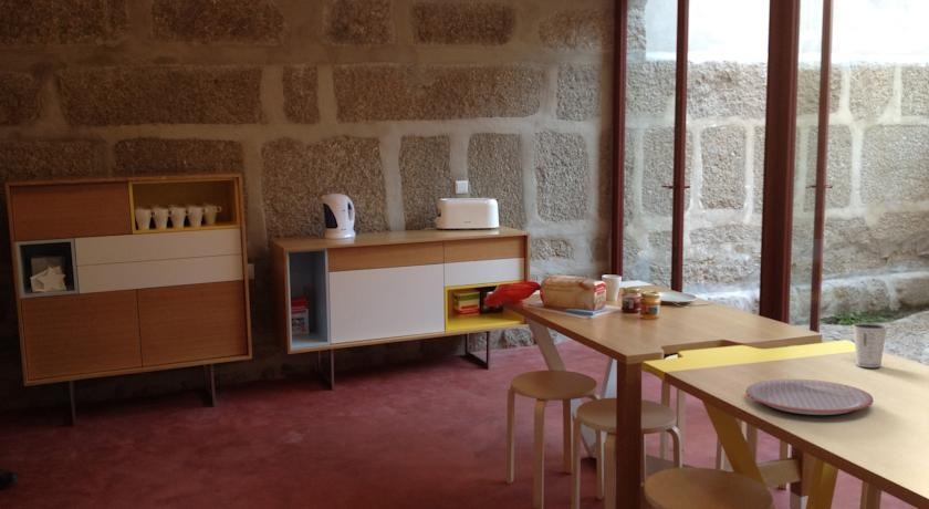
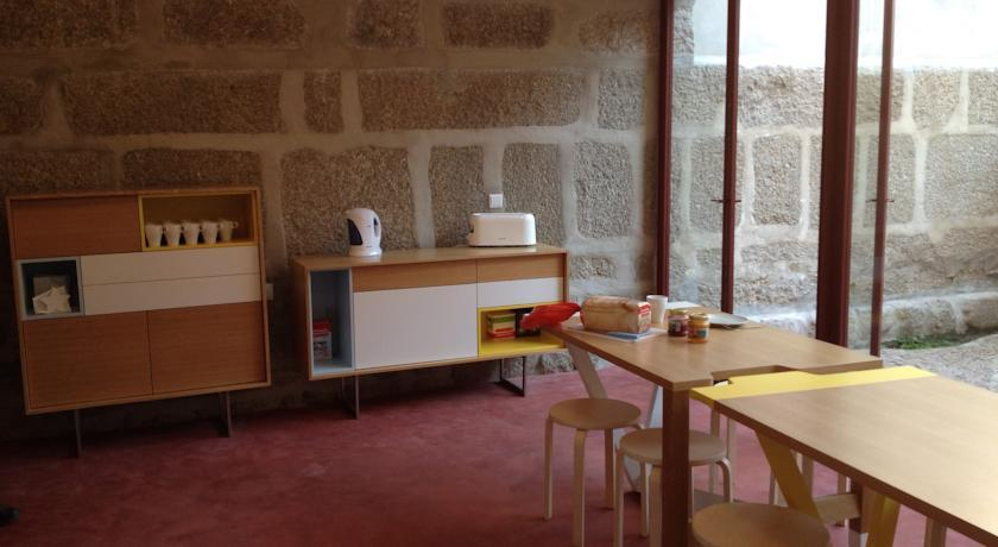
- dixie cup [852,322,888,368]
- plate [744,378,875,416]
